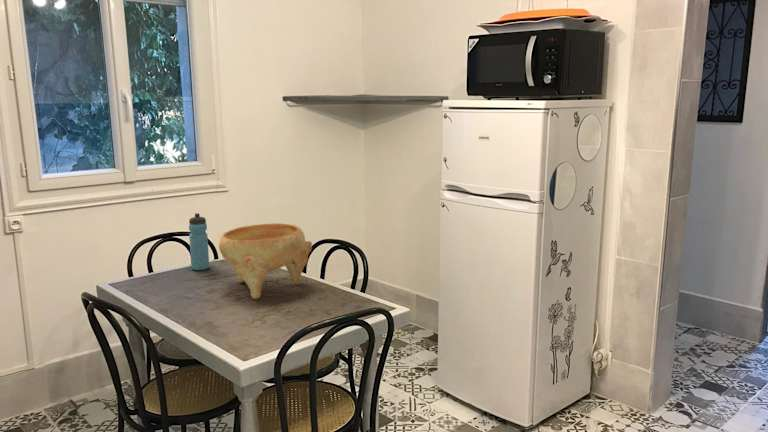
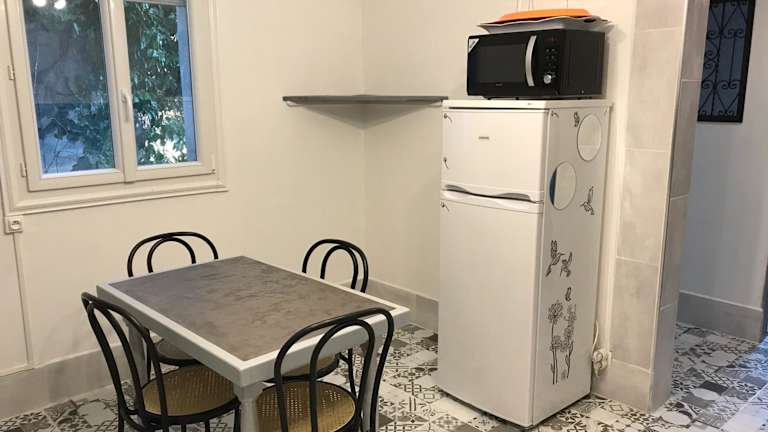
- water bottle [188,212,210,271]
- decorative bowl [218,222,313,300]
